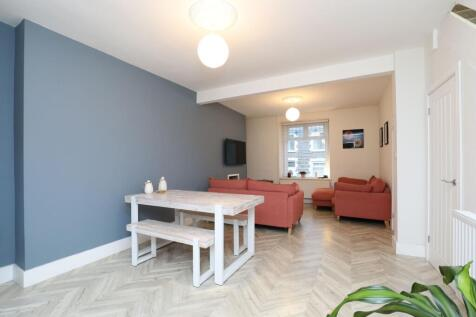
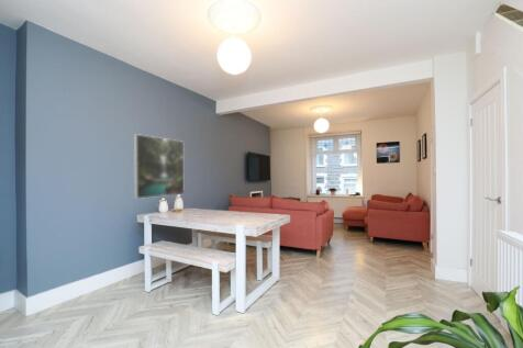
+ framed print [133,133,186,200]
